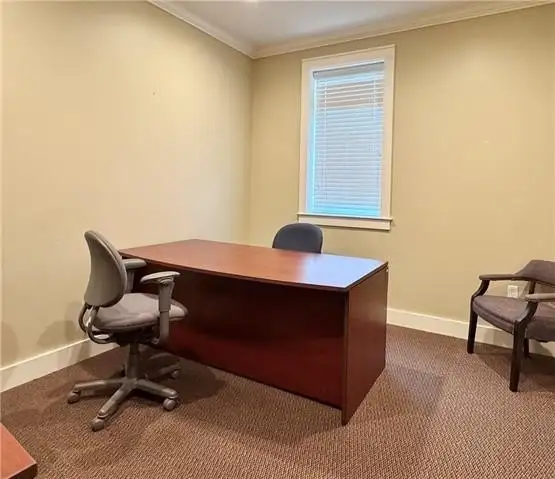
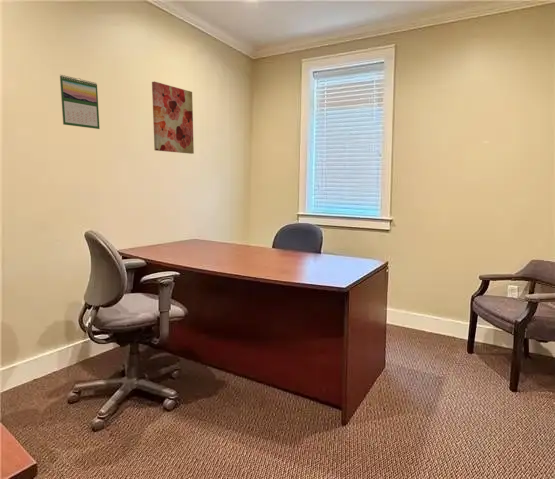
+ wall art [151,80,195,155]
+ calendar [59,74,100,130]
